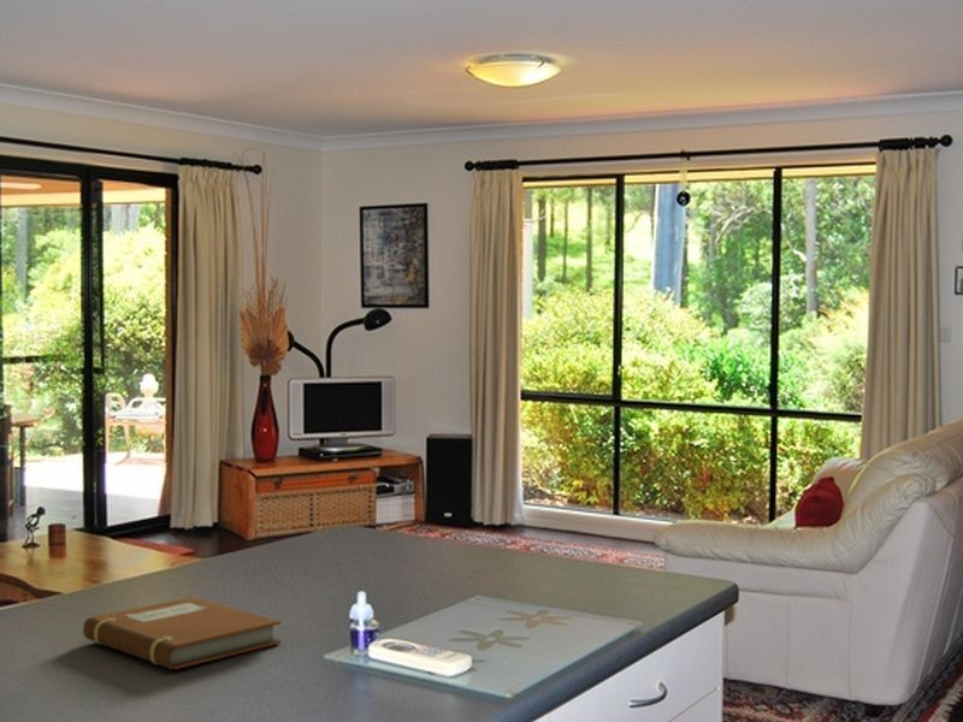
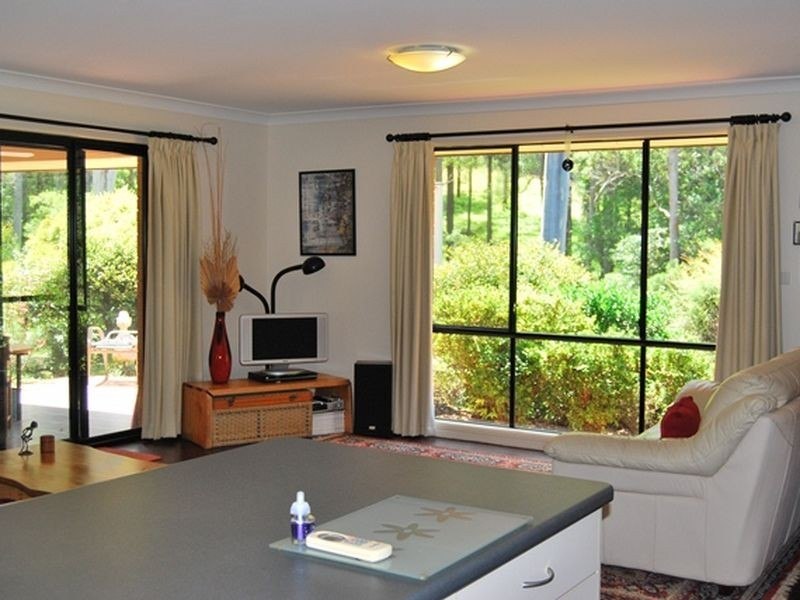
- notebook [82,596,282,670]
